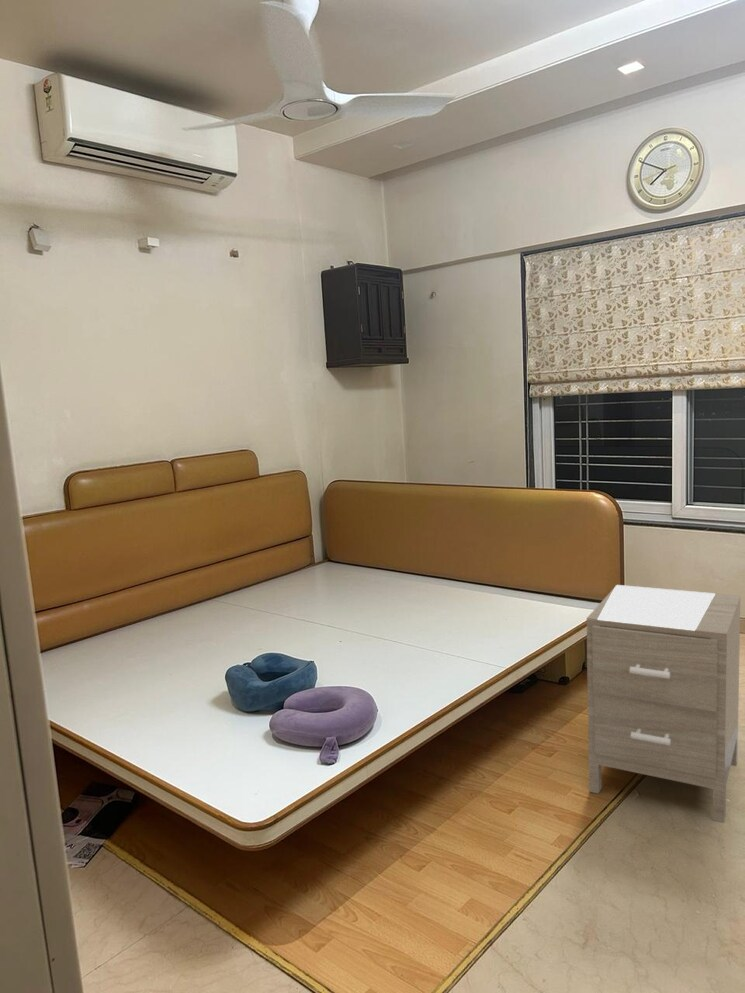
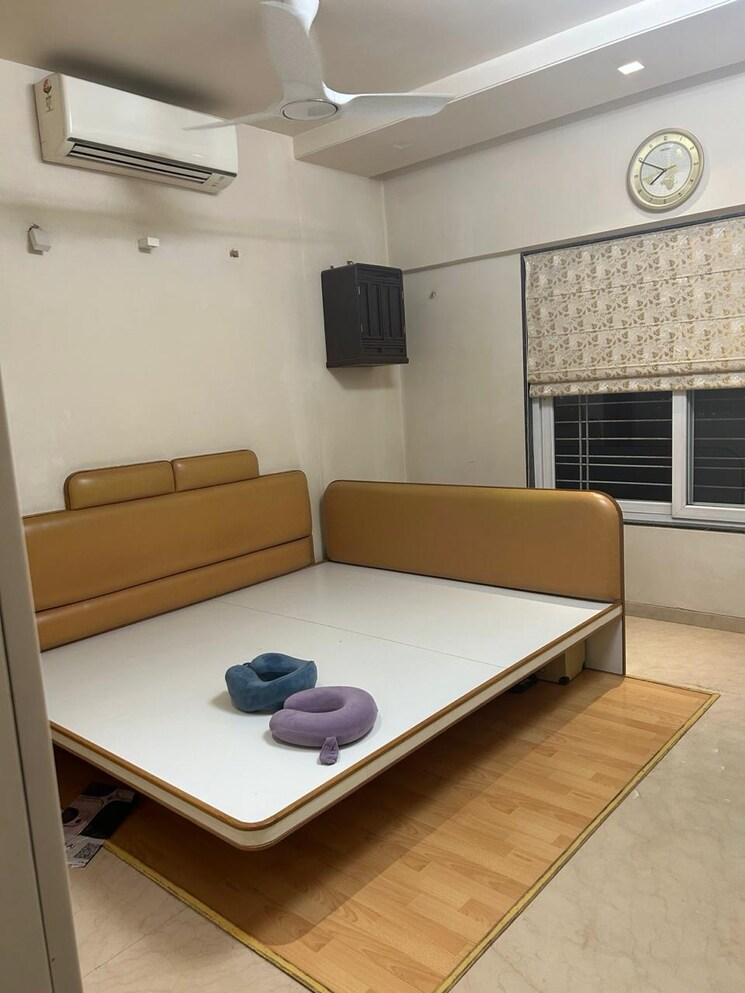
- nightstand [586,584,741,823]
